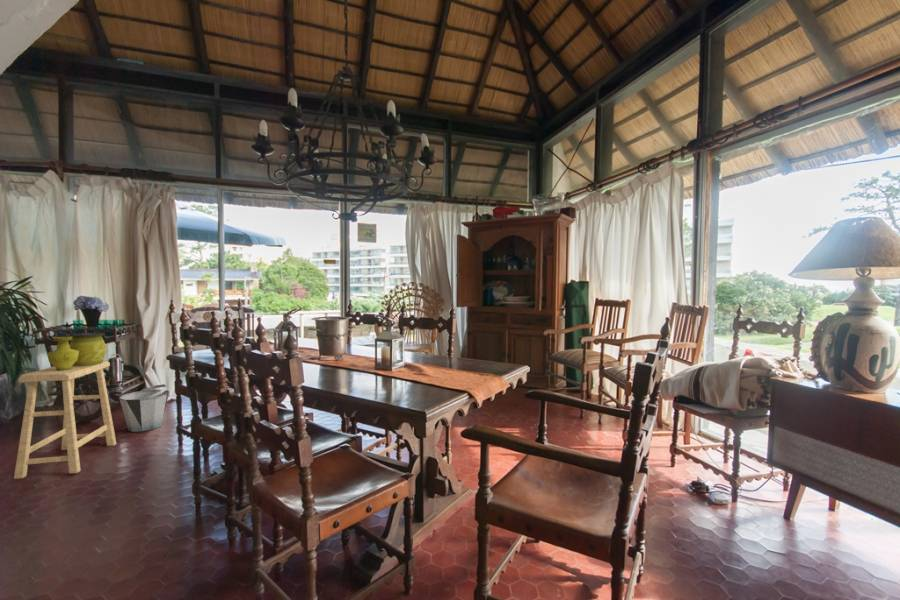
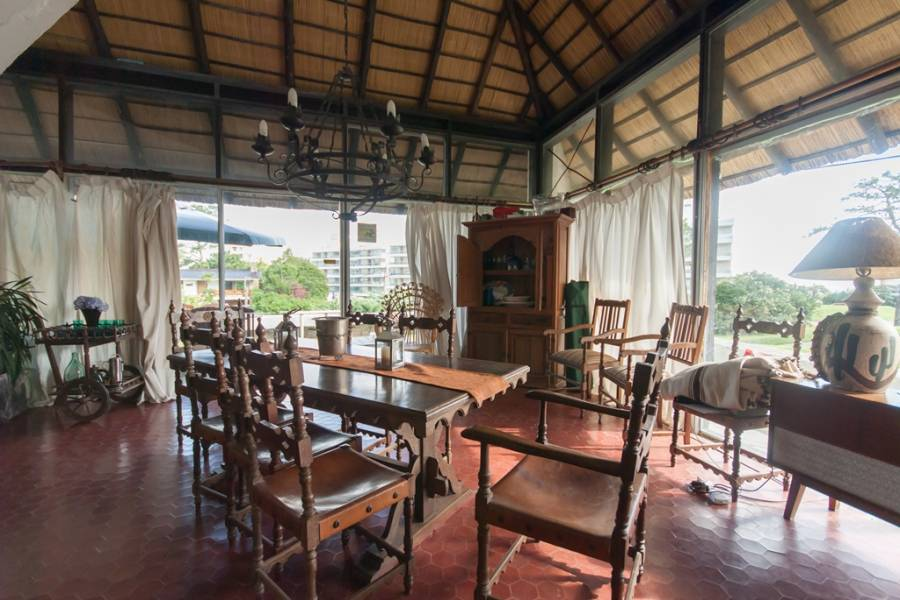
- stool [13,359,117,480]
- bucket [118,383,170,433]
- decorative vase [46,332,108,371]
